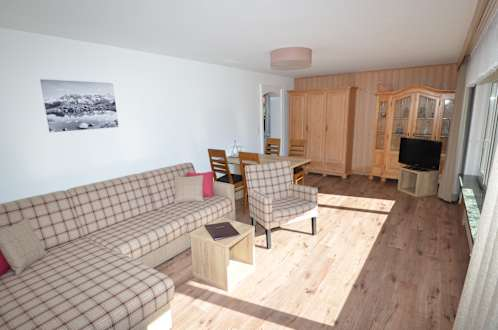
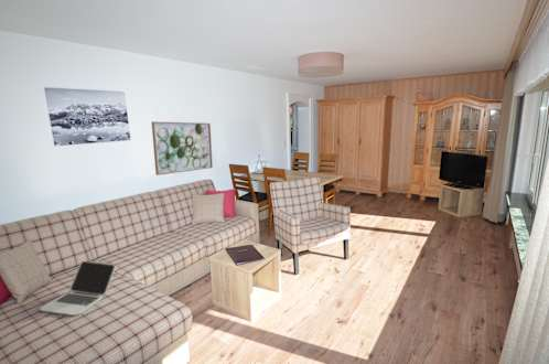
+ wall art [151,120,214,176]
+ laptop [39,260,116,317]
